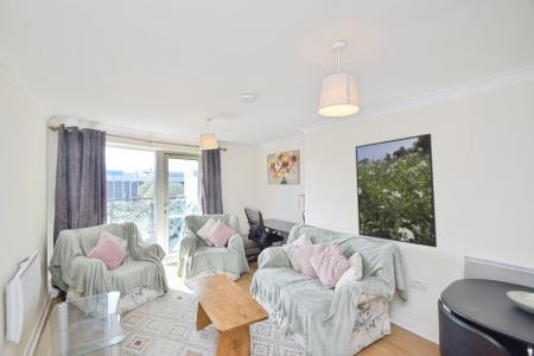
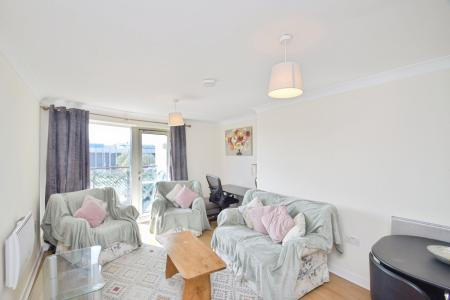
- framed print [355,133,438,248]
